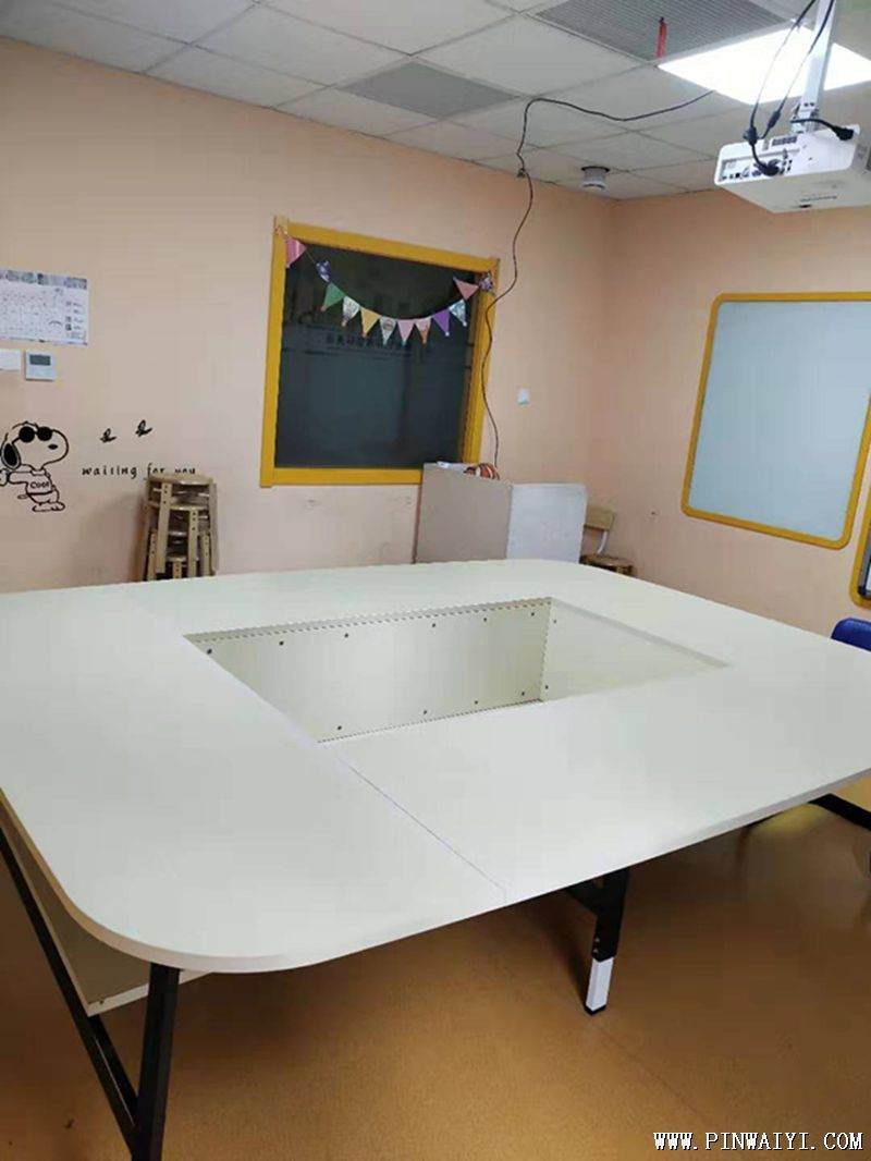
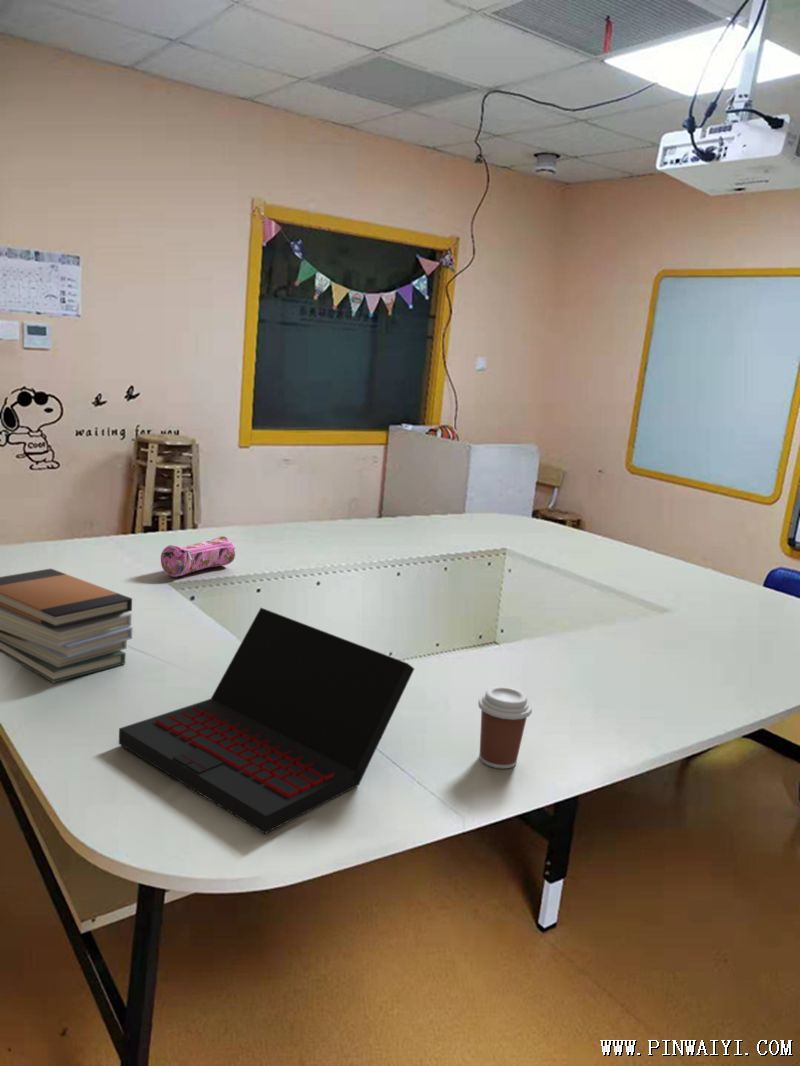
+ book stack [0,568,133,684]
+ coffee cup [477,685,533,770]
+ pencil case [160,535,236,578]
+ laptop [118,607,415,835]
